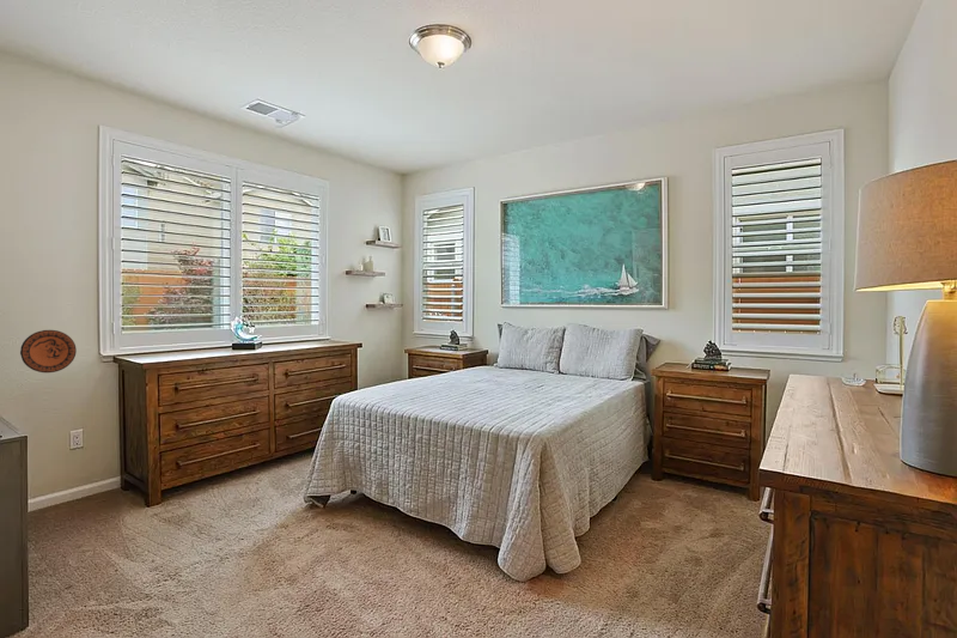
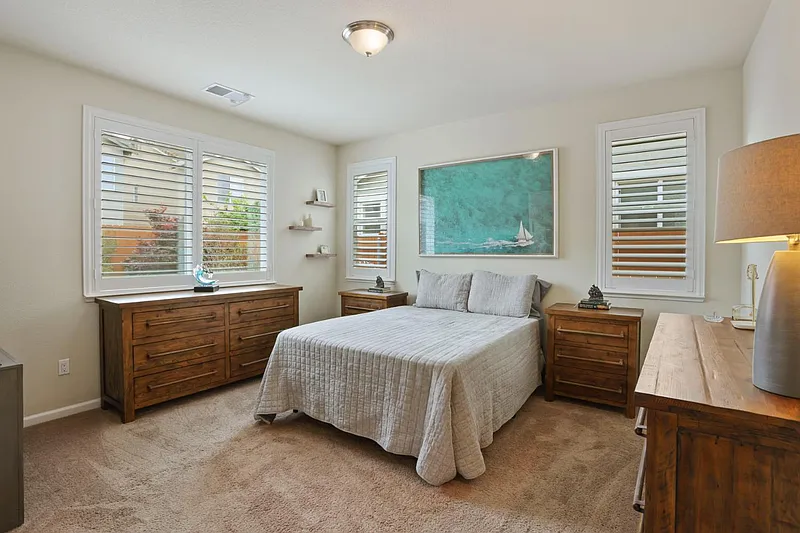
- decorative plate [19,329,78,373]
